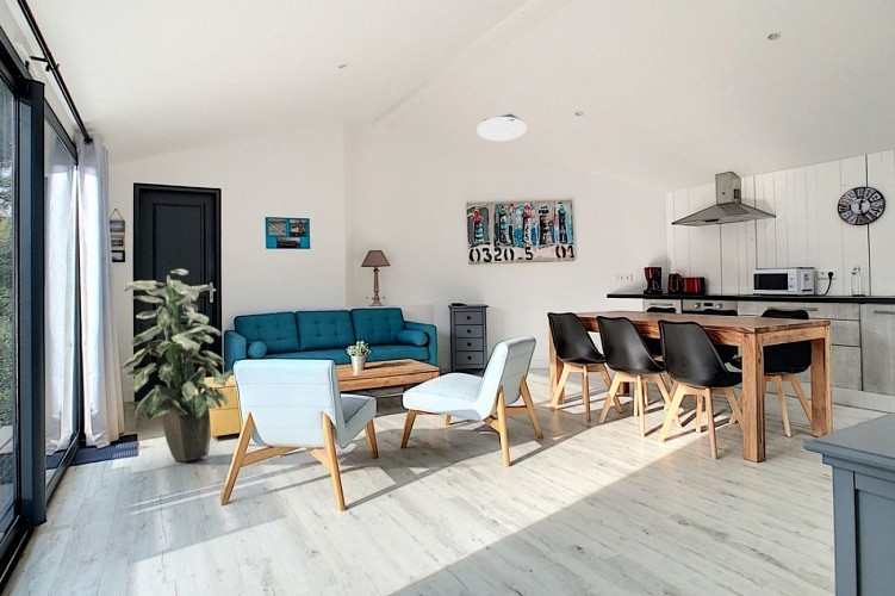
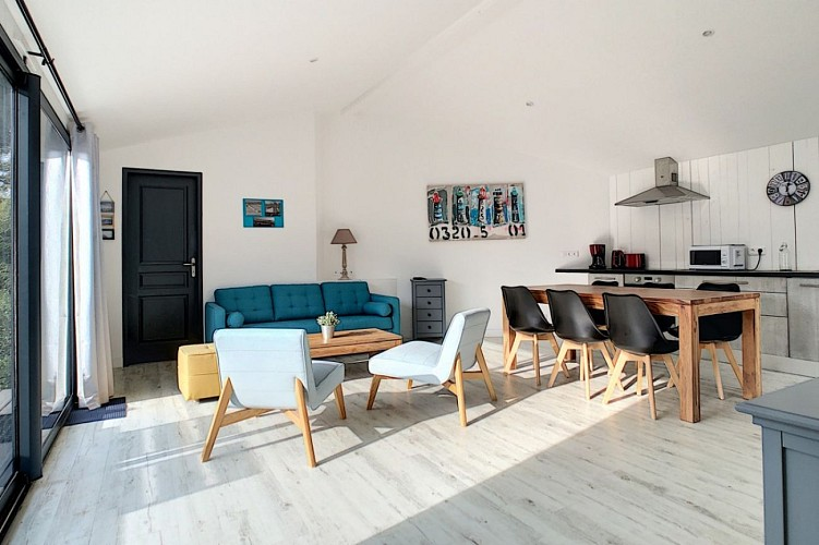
- ceiling lamp [476,113,528,142]
- indoor plant [120,268,235,462]
